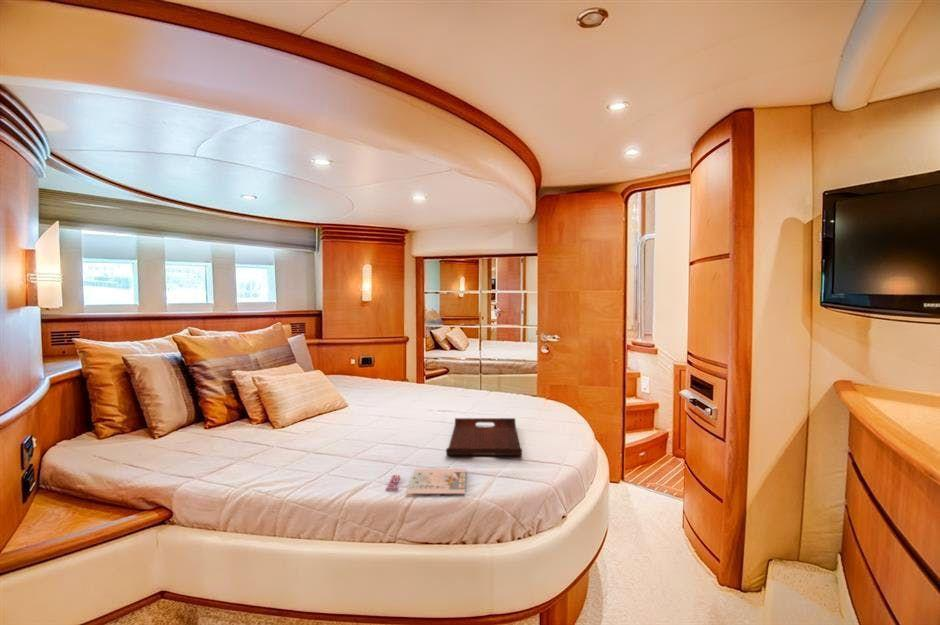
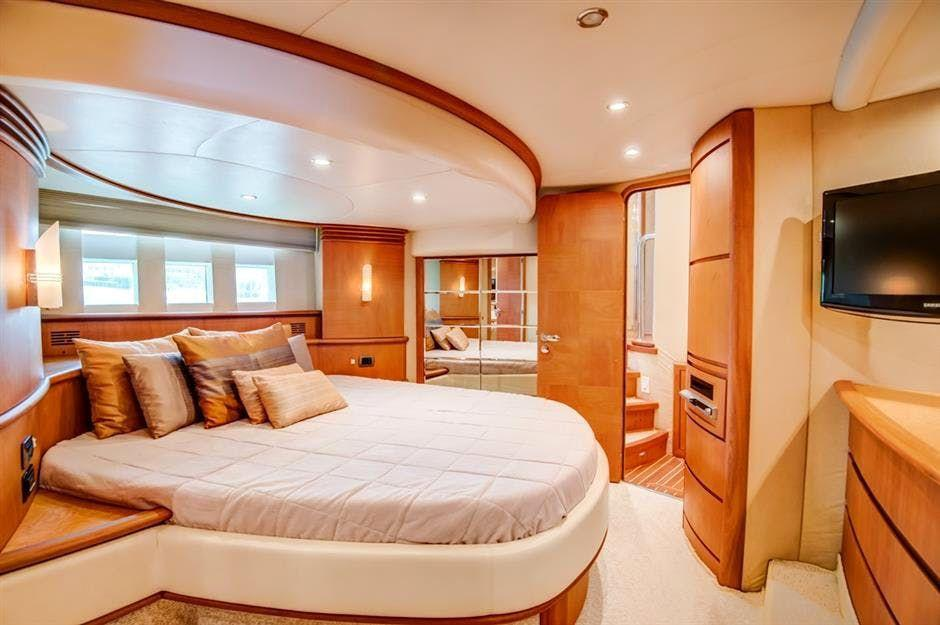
- serving tray [445,417,523,456]
- magazine [385,468,467,498]
